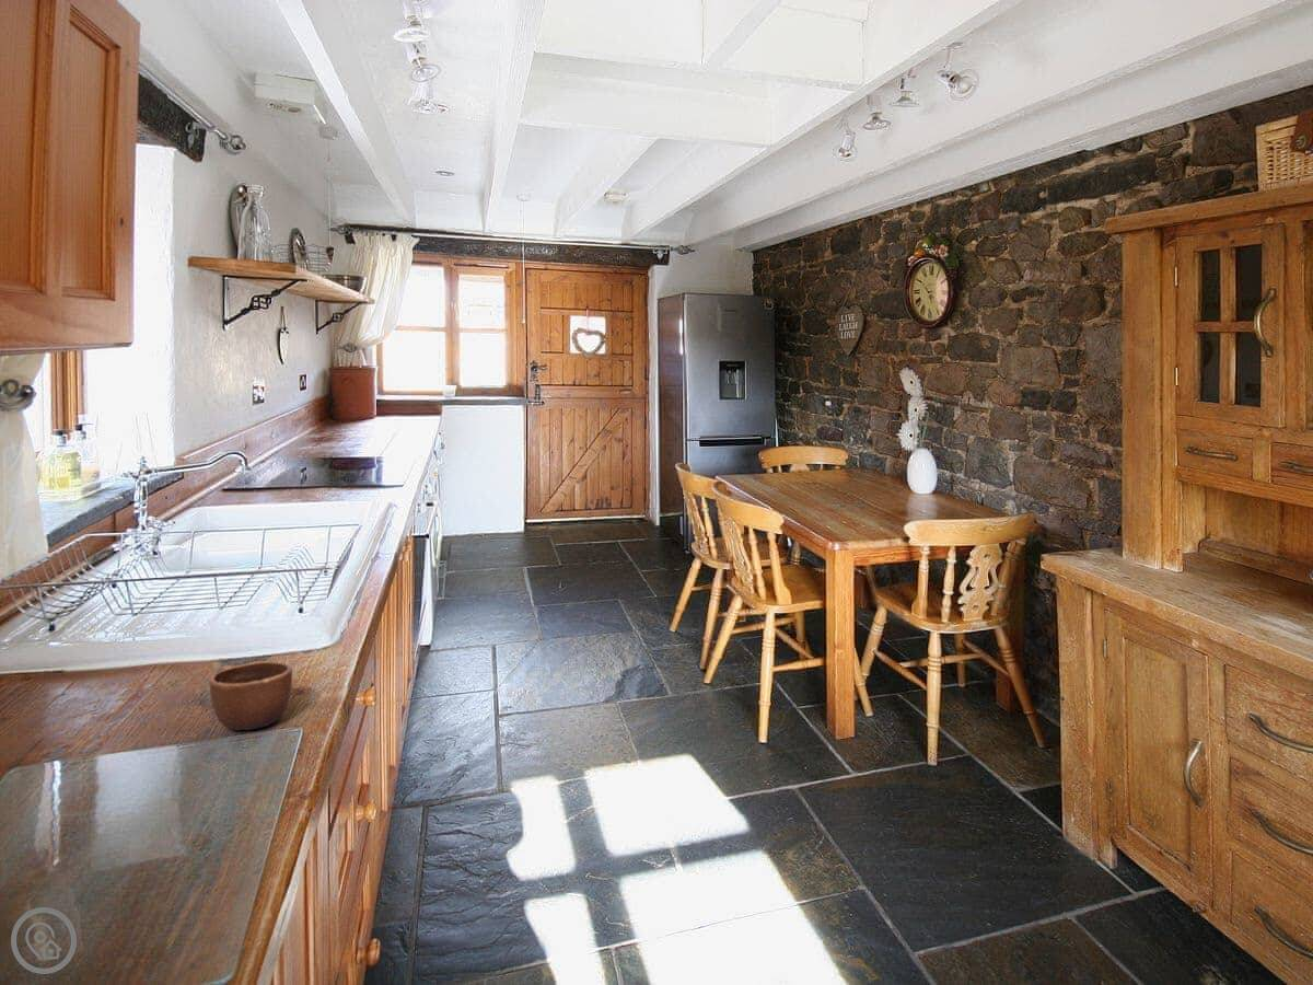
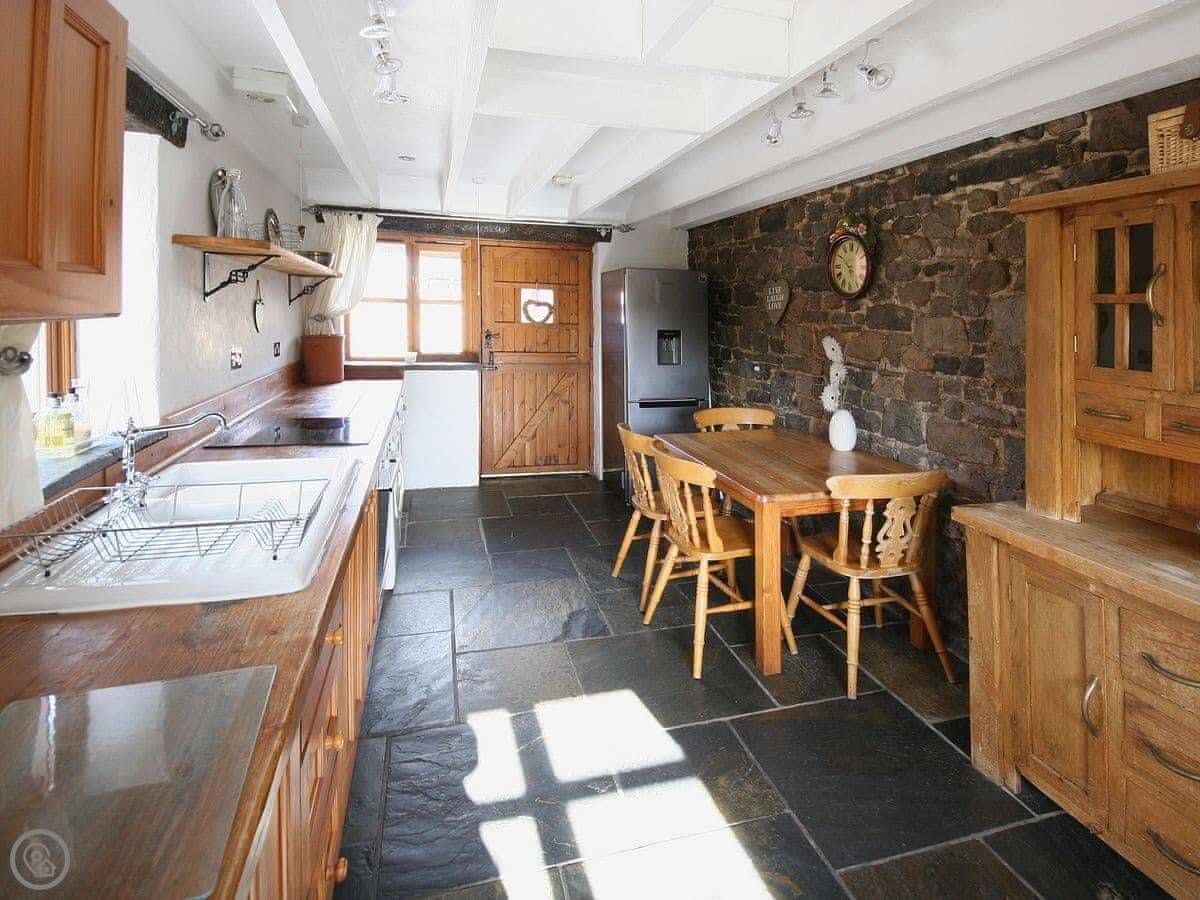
- mug [209,660,293,731]
